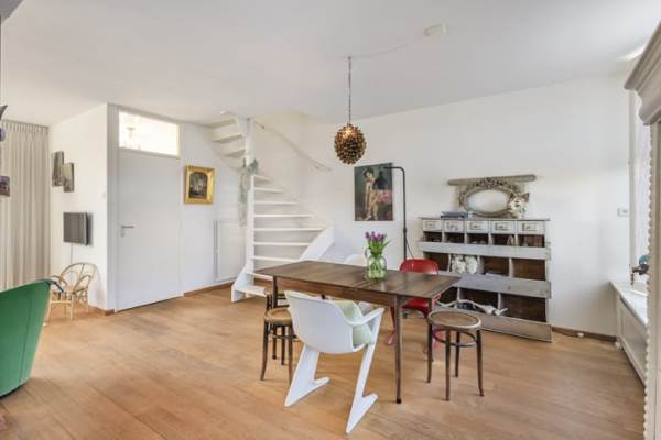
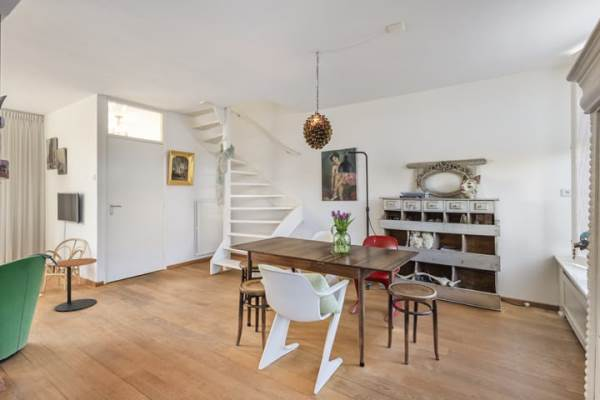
+ side table [54,257,98,312]
